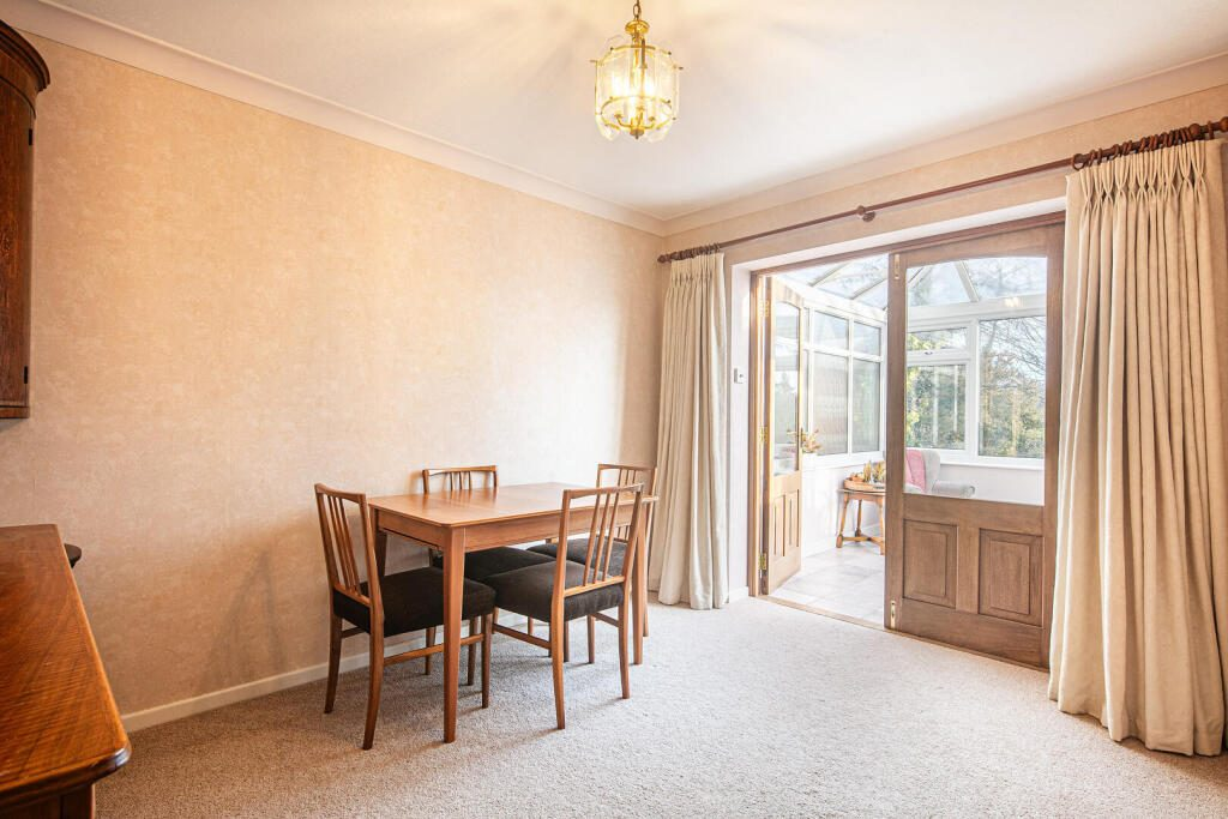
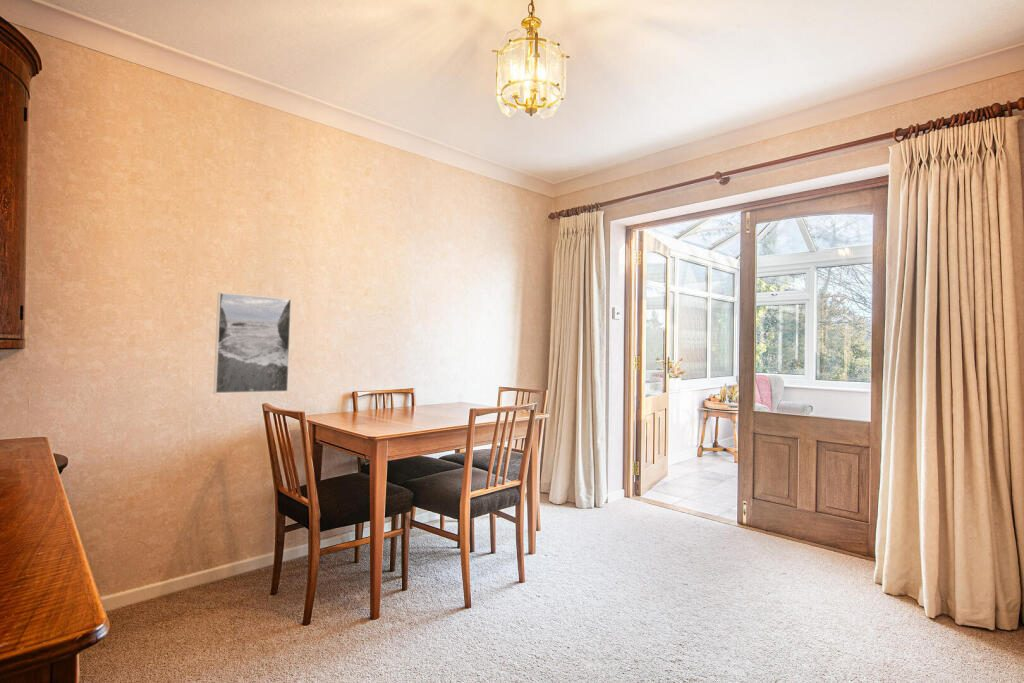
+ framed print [213,291,292,395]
